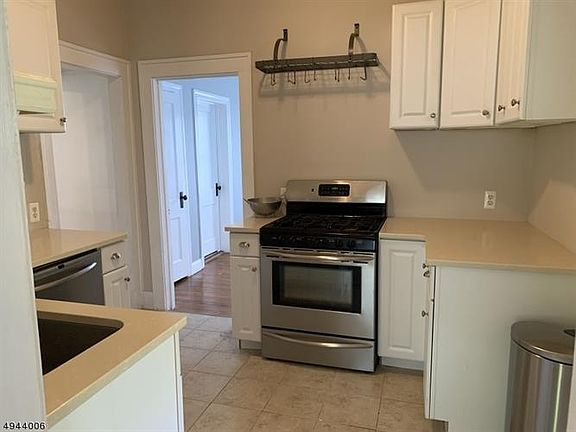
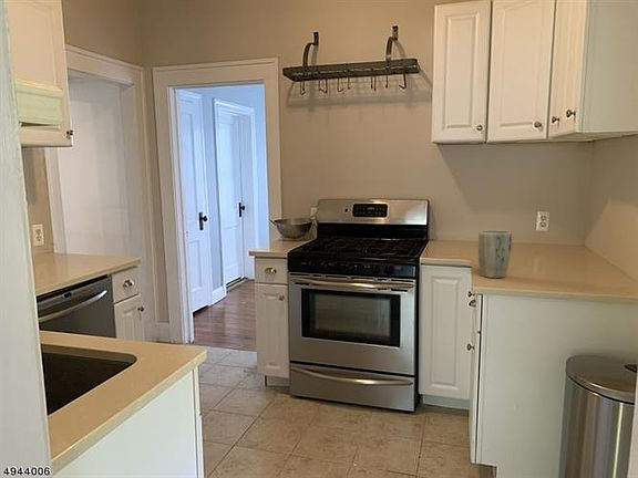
+ plant pot [477,229,513,279]
